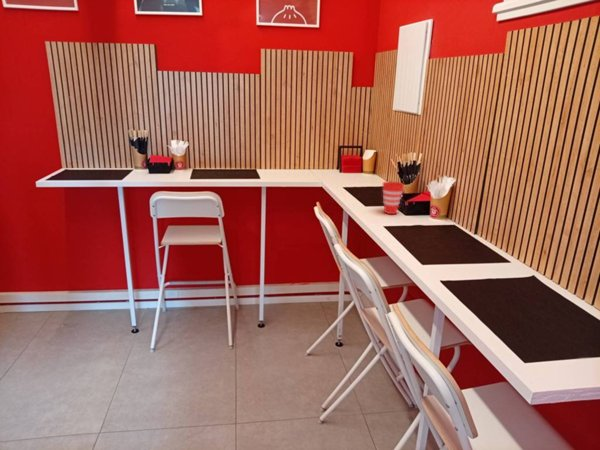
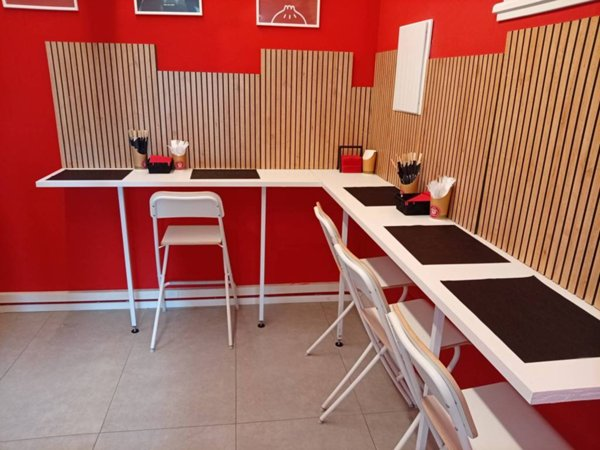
- cup [382,180,405,215]
